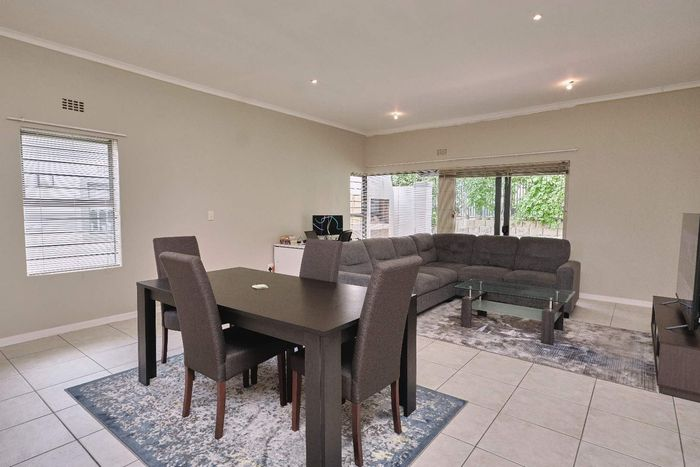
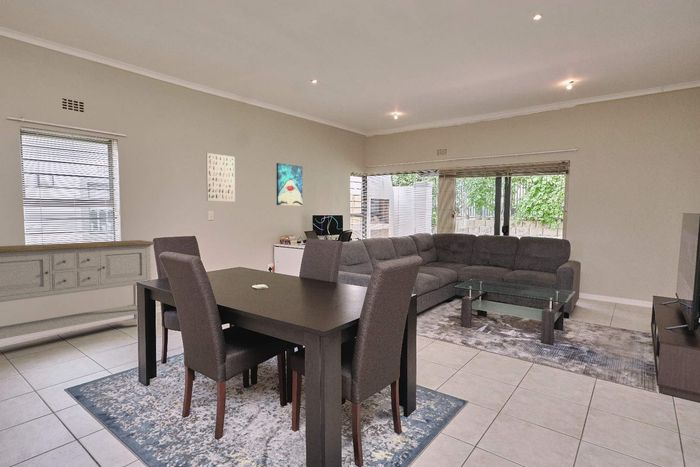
+ wall art [205,152,236,203]
+ sideboard [0,239,154,340]
+ wall art [276,162,303,207]
